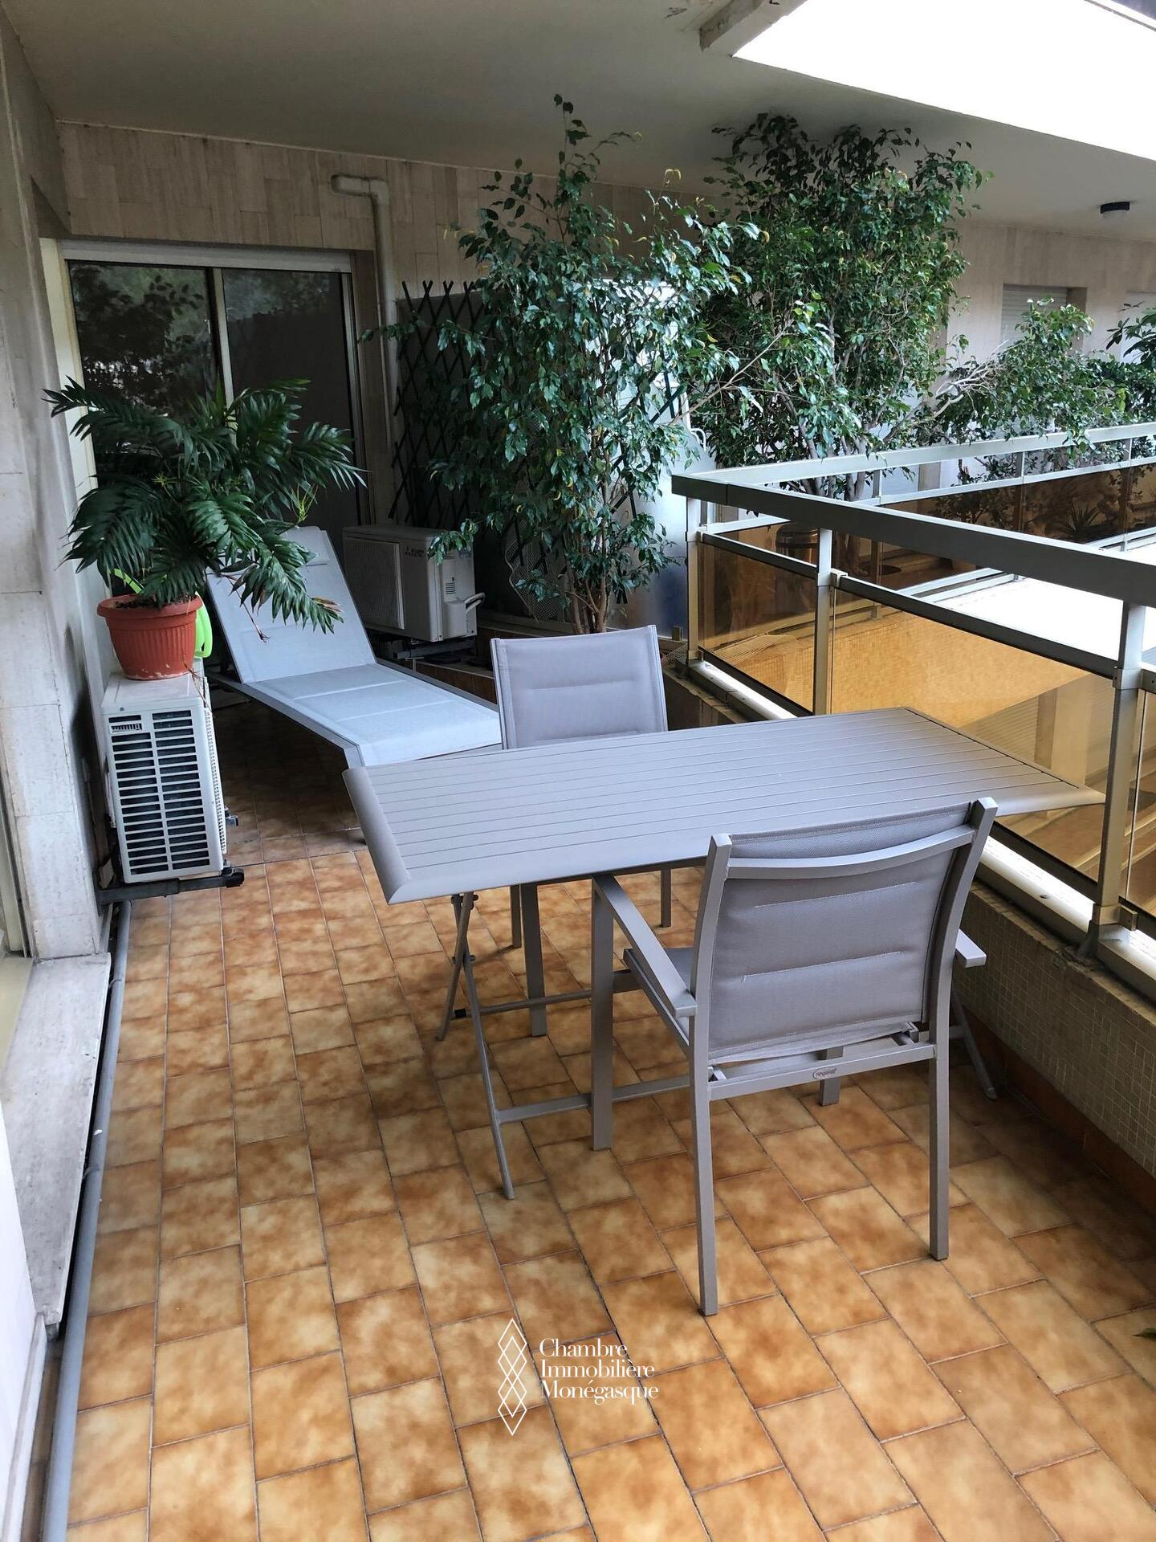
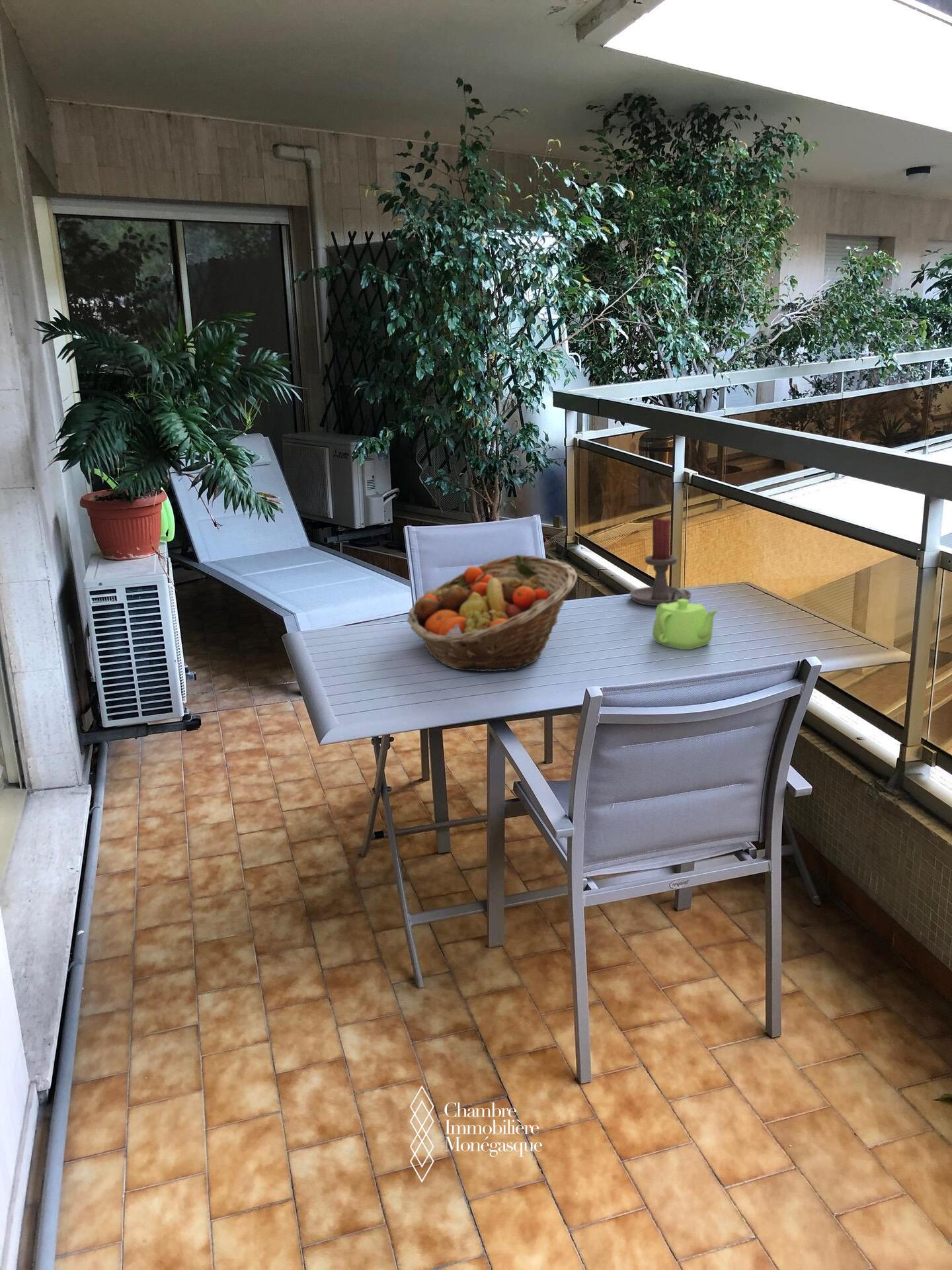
+ candle holder [629,516,692,607]
+ teapot [652,599,719,650]
+ fruit basket [407,554,578,672]
